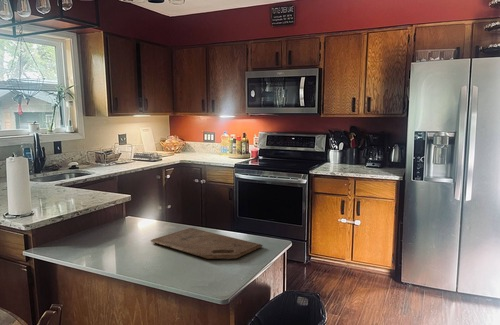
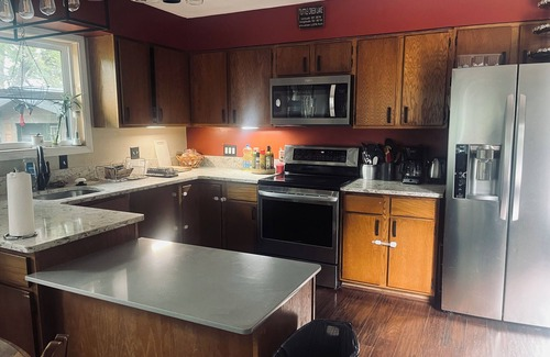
- cutting board [150,227,264,260]
